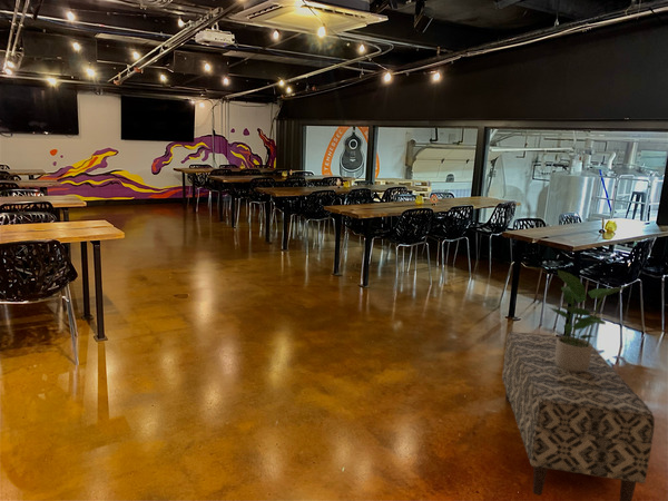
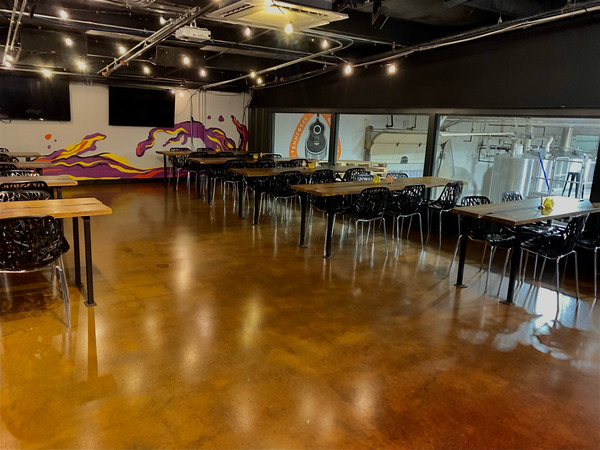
- bench [501,331,656,501]
- potted plant [547,268,629,372]
